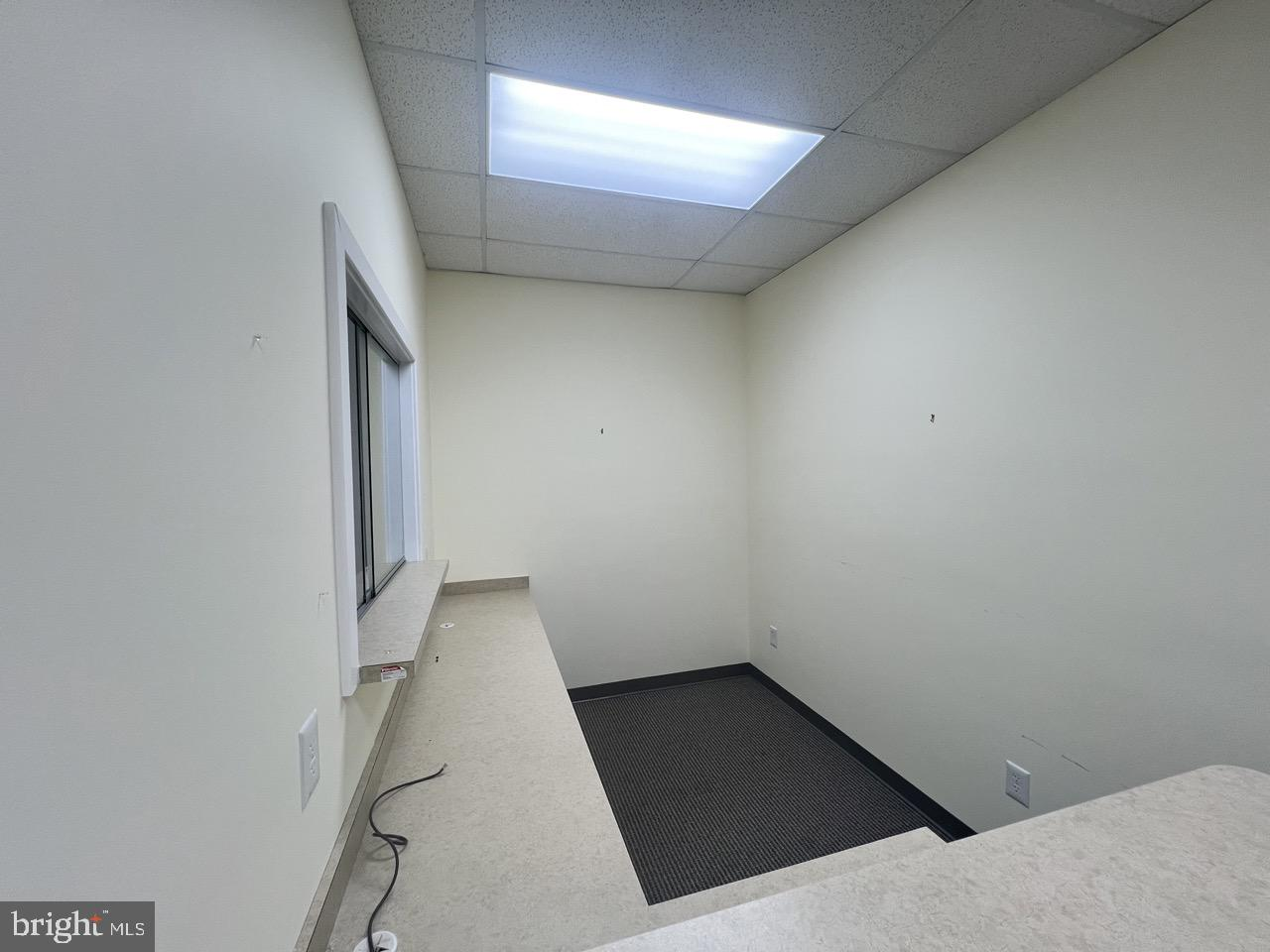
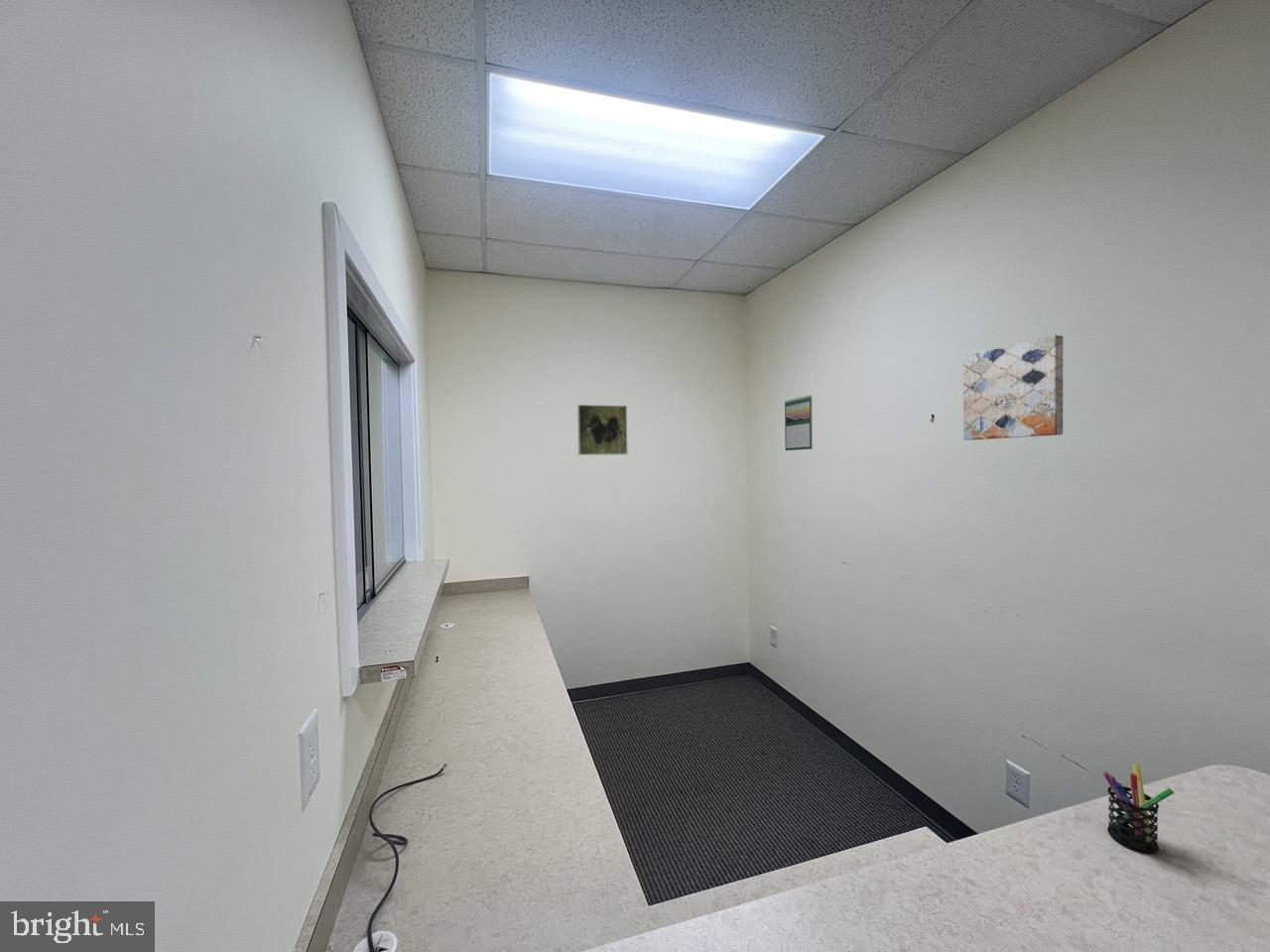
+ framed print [576,404,628,456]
+ calendar [784,395,814,451]
+ pen holder [1102,764,1175,854]
+ wall art [962,334,1064,441]
